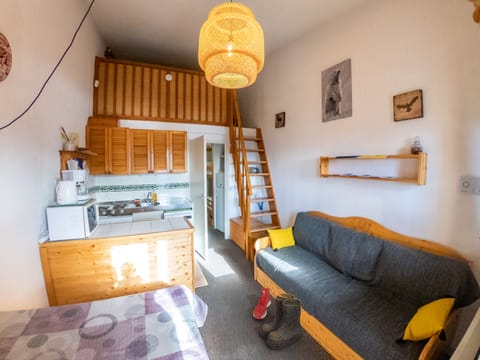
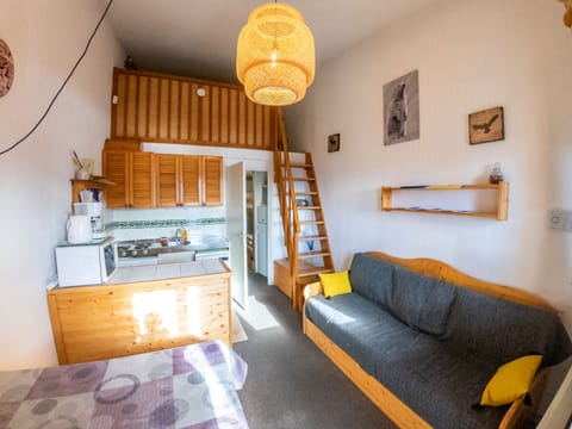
- sneaker [252,286,272,320]
- boots [258,292,303,351]
